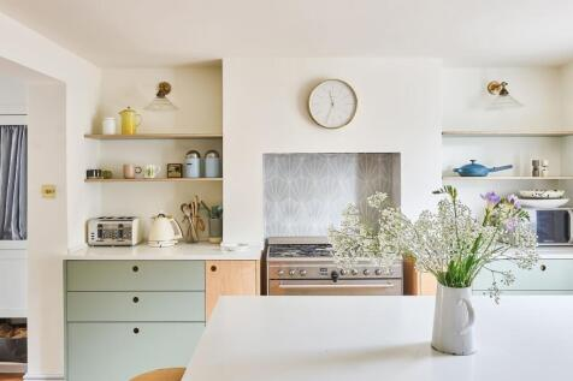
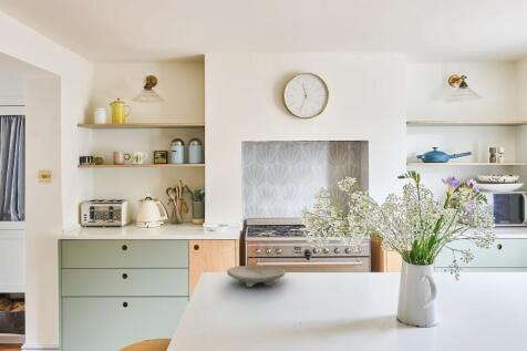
+ bowl [226,265,287,288]
